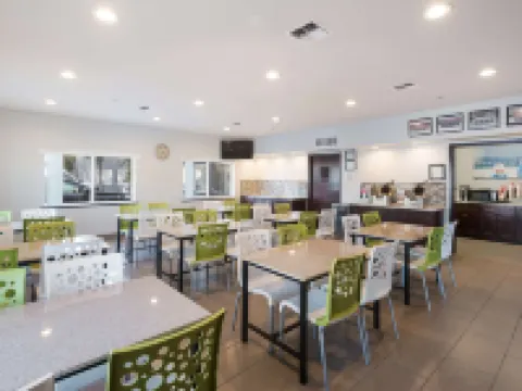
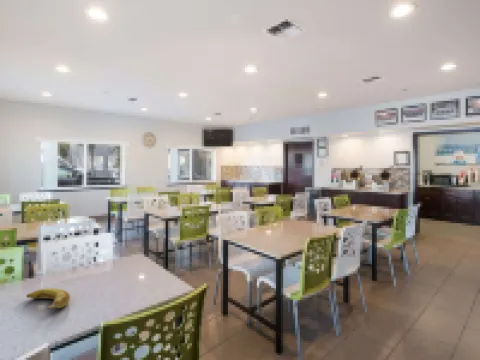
+ banana [26,287,71,310]
